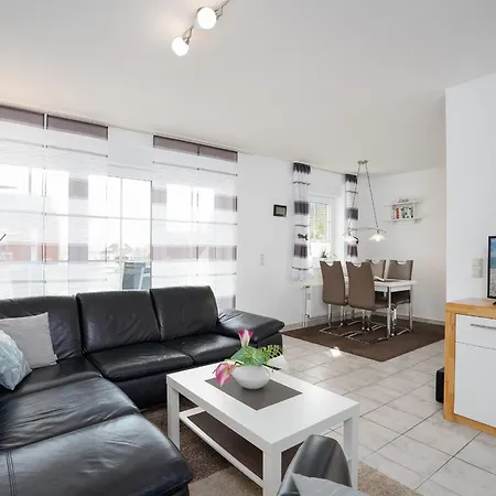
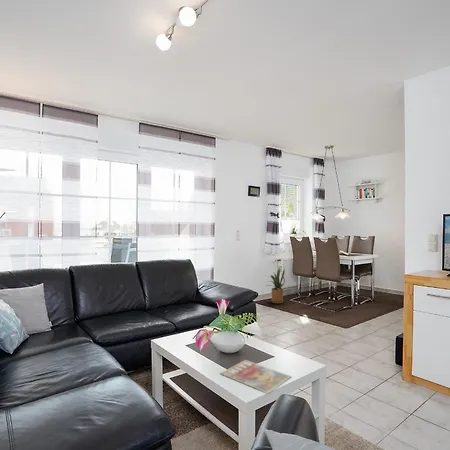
+ magazine [219,359,292,394]
+ house plant [265,267,286,304]
